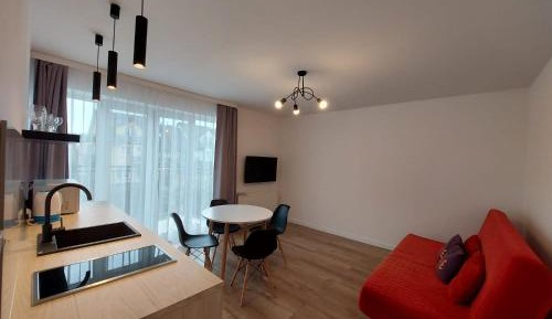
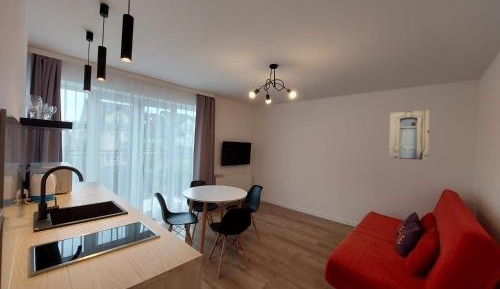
+ wall art [388,109,431,161]
